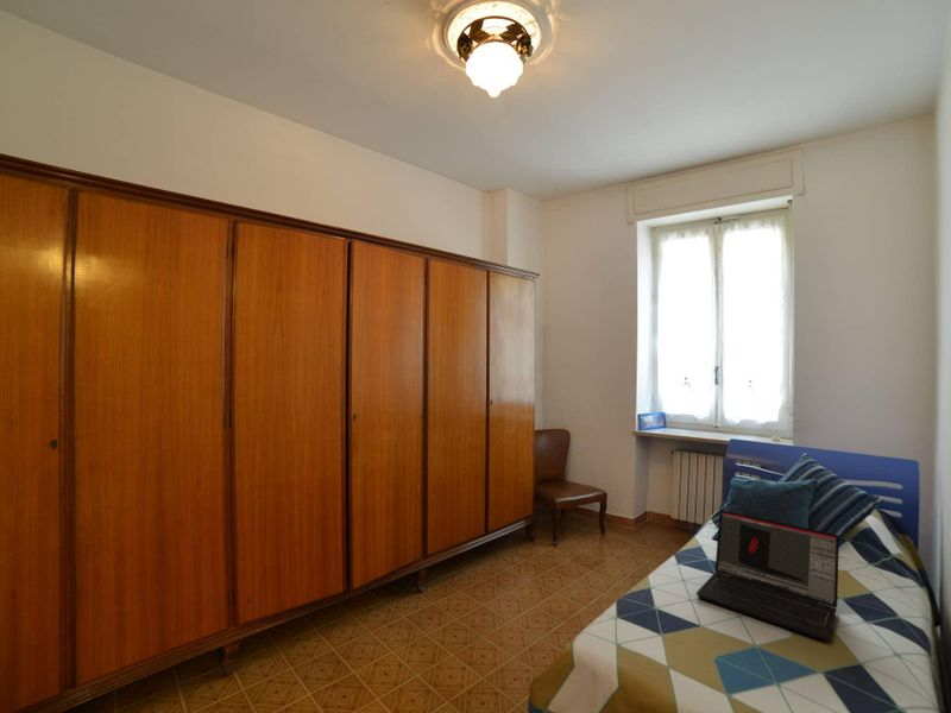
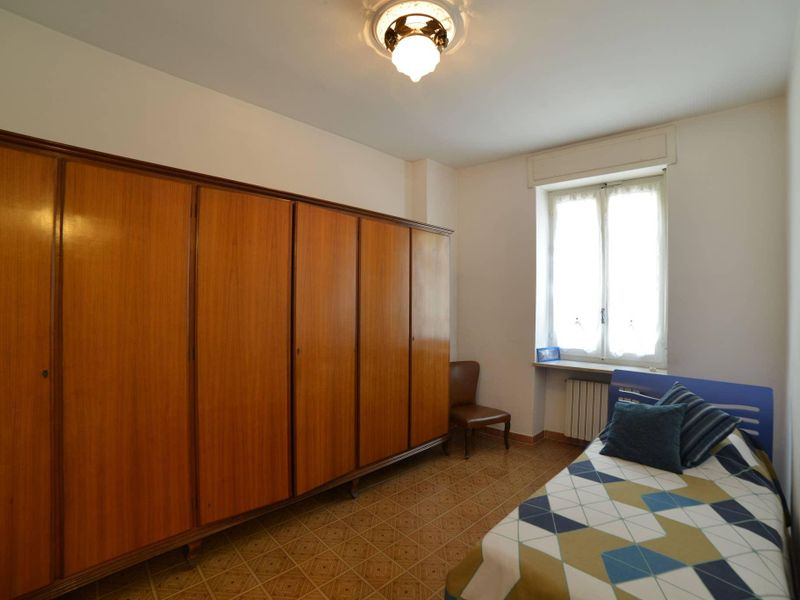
- laptop [695,510,840,642]
